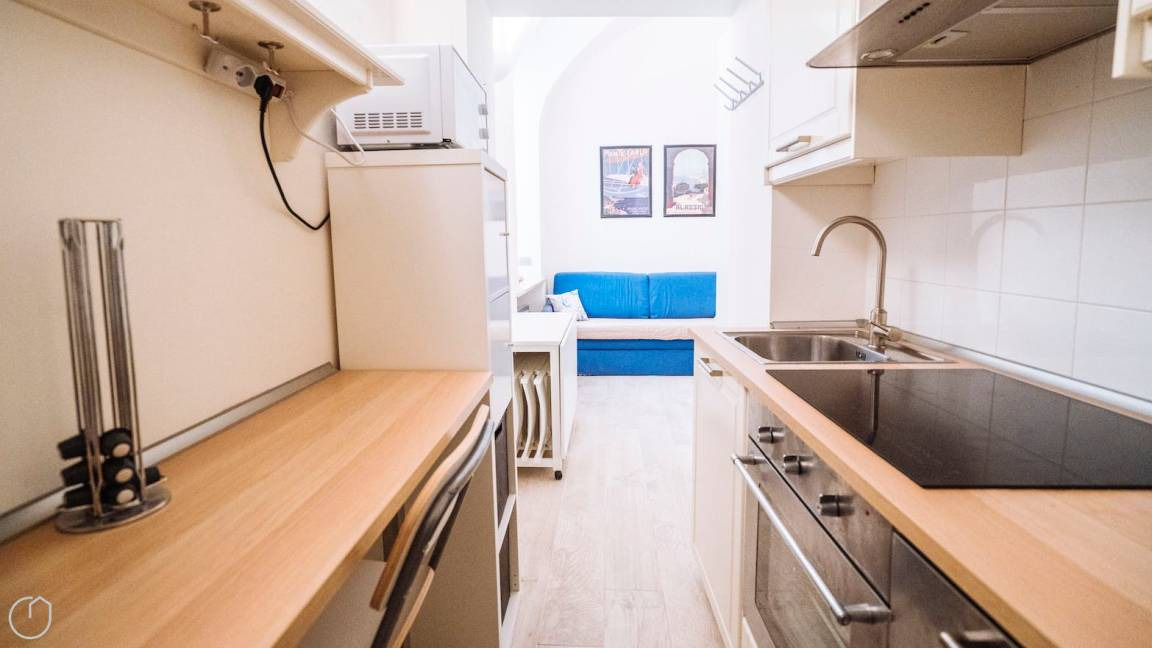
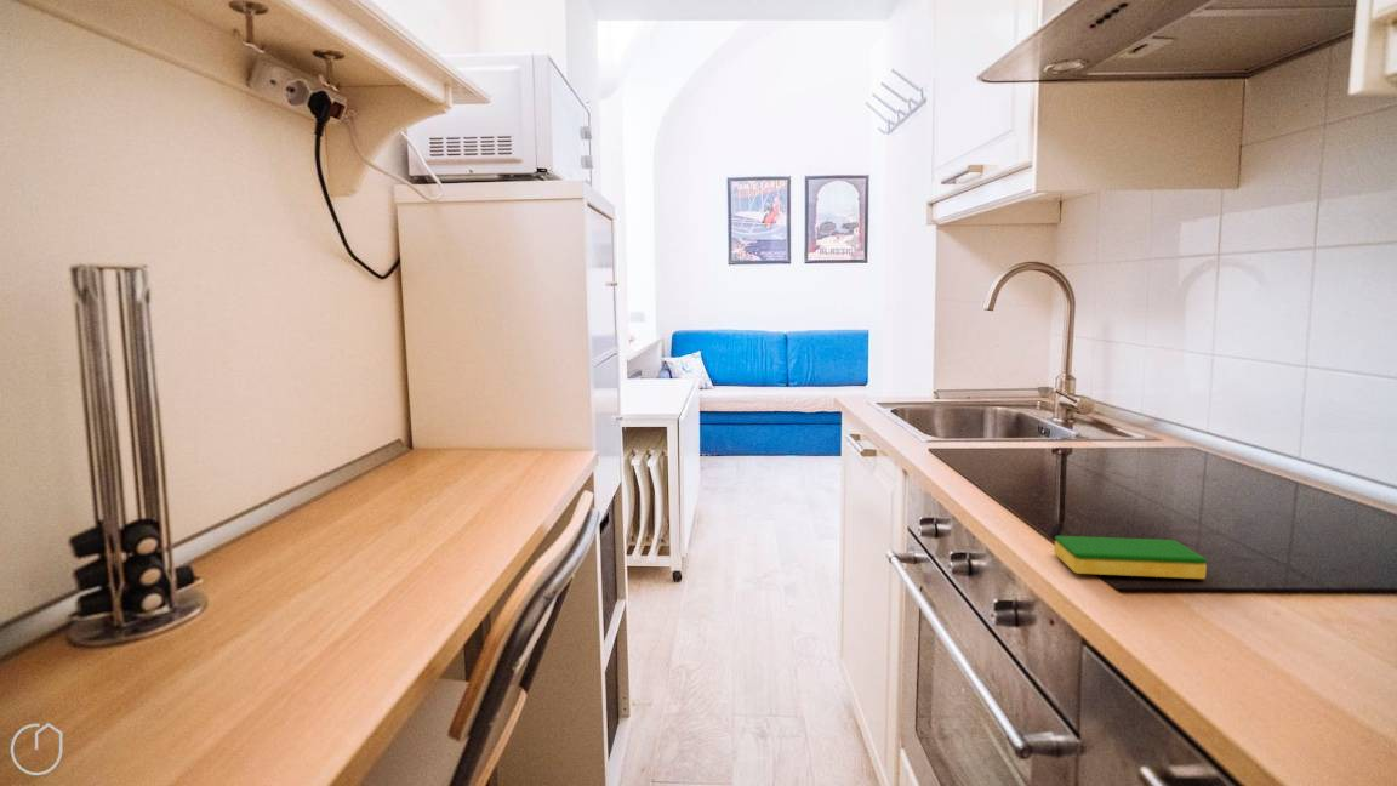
+ dish sponge [1053,535,1208,580]
